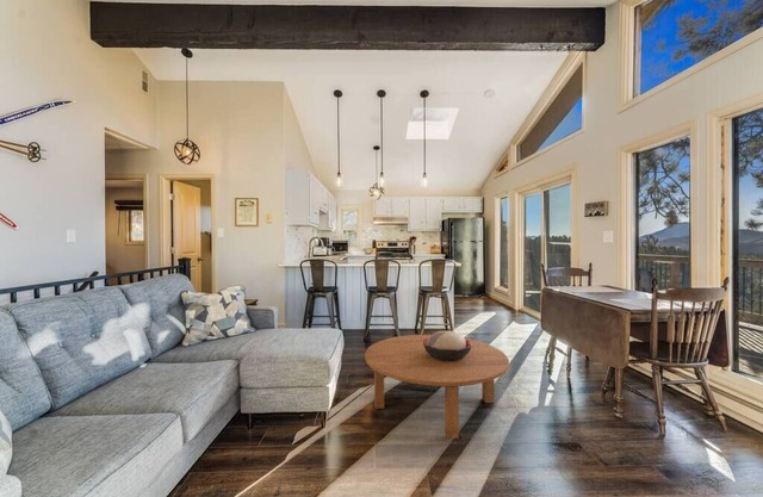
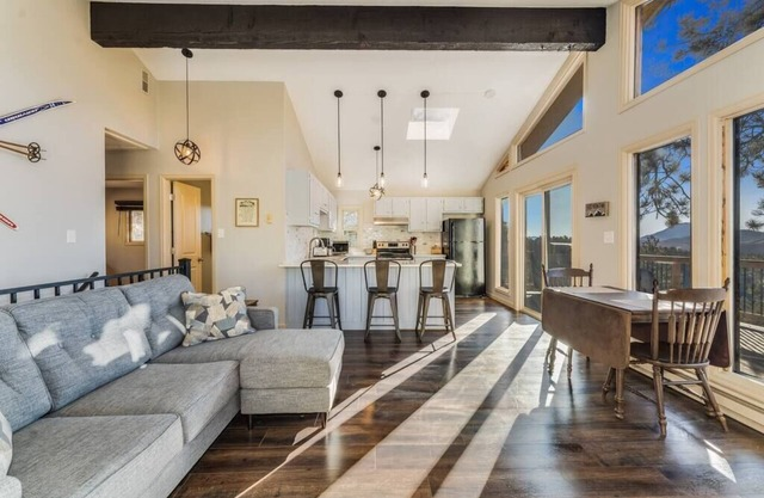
- decorative bowl [423,330,472,361]
- coffee table [364,334,510,440]
